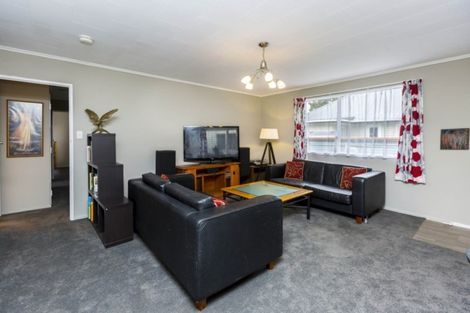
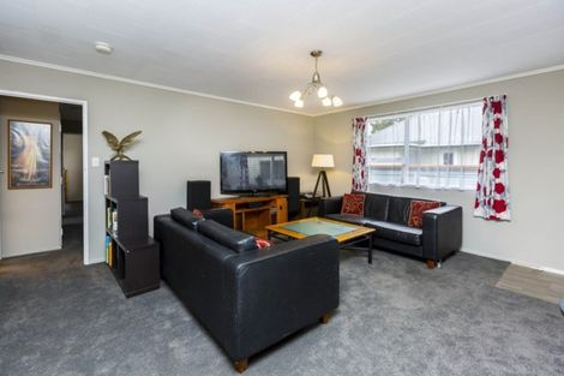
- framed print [439,127,470,151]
